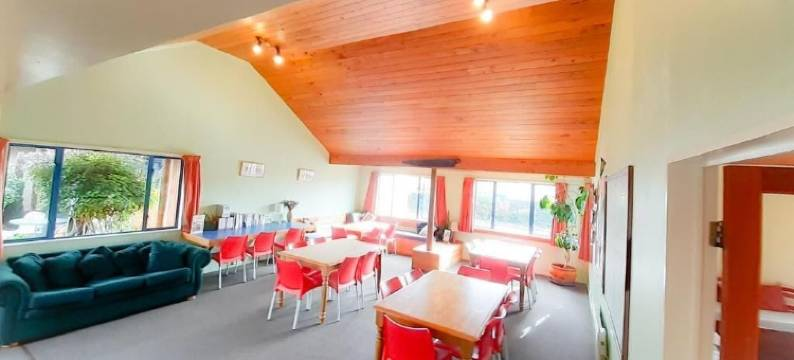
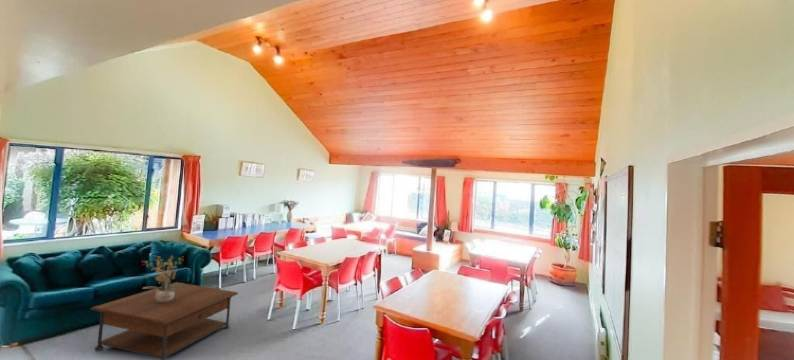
+ potted plant [141,255,185,302]
+ coffee table [89,281,239,360]
